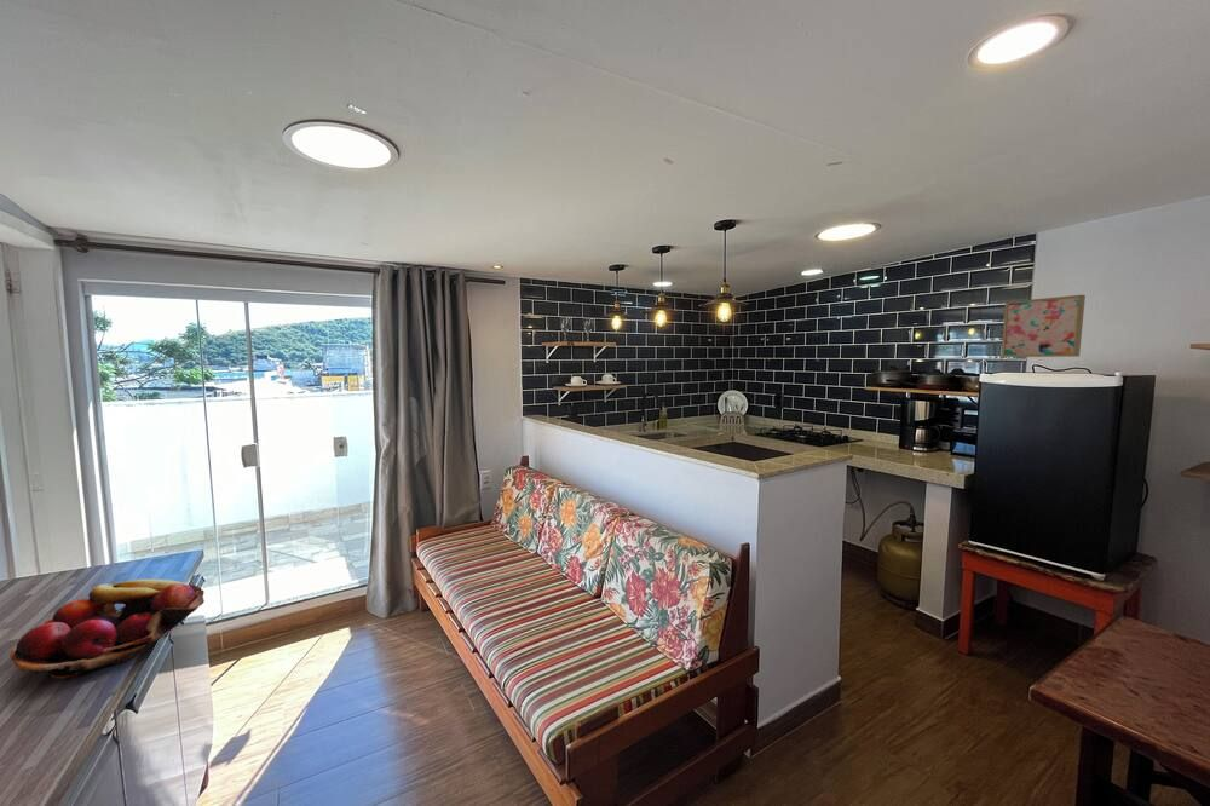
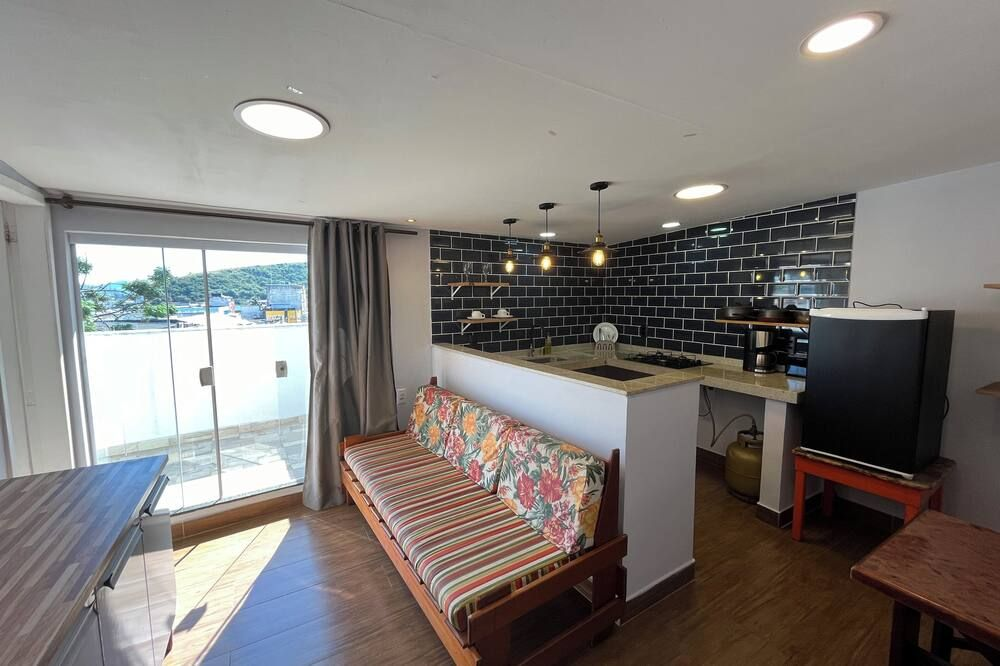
- fruit basket [8,578,206,680]
- wall art [1001,294,1087,358]
